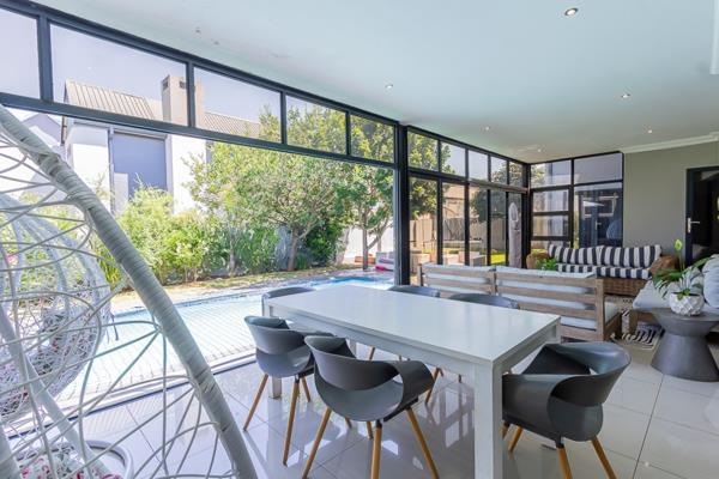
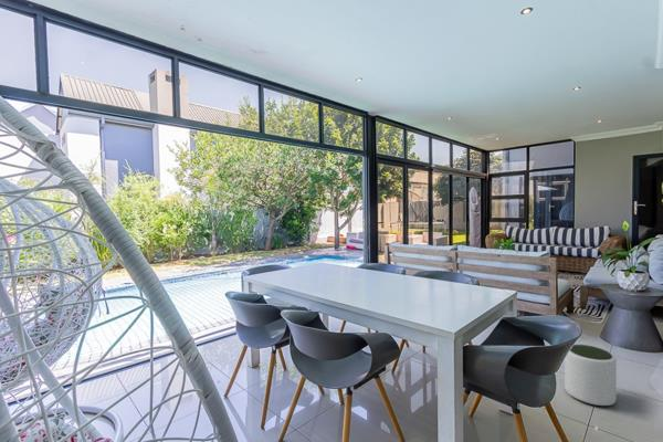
+ plant pot [564,344,618,407]
